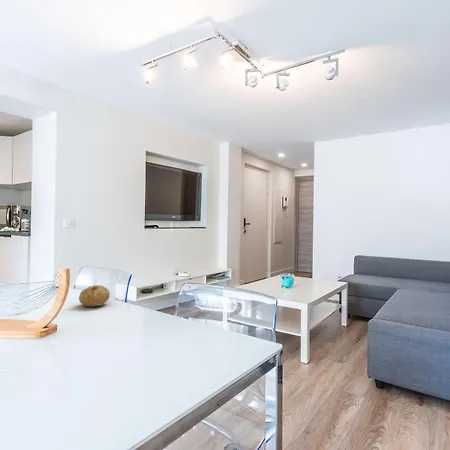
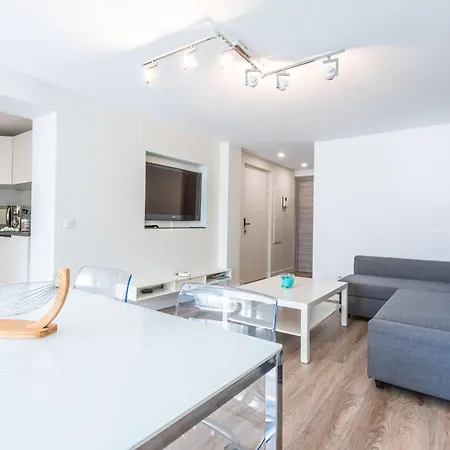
- fruit [78,284,111,307]
